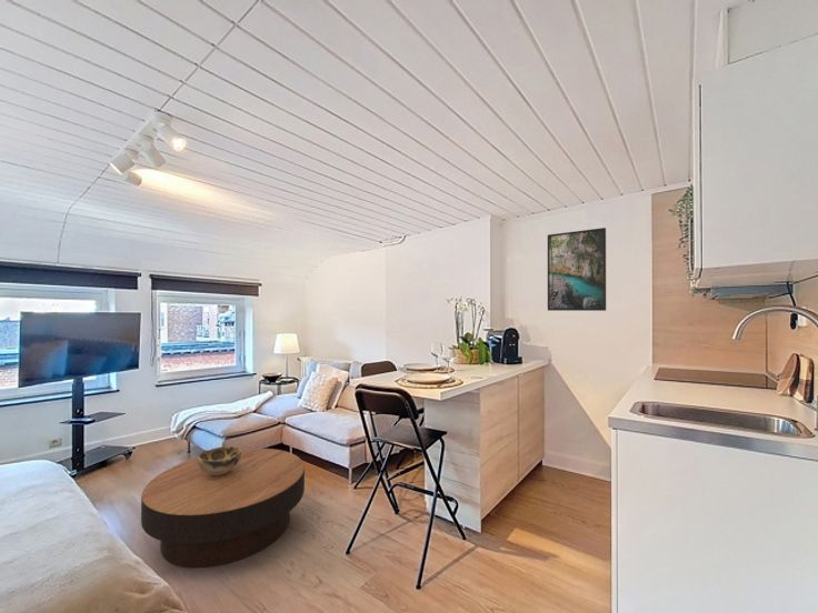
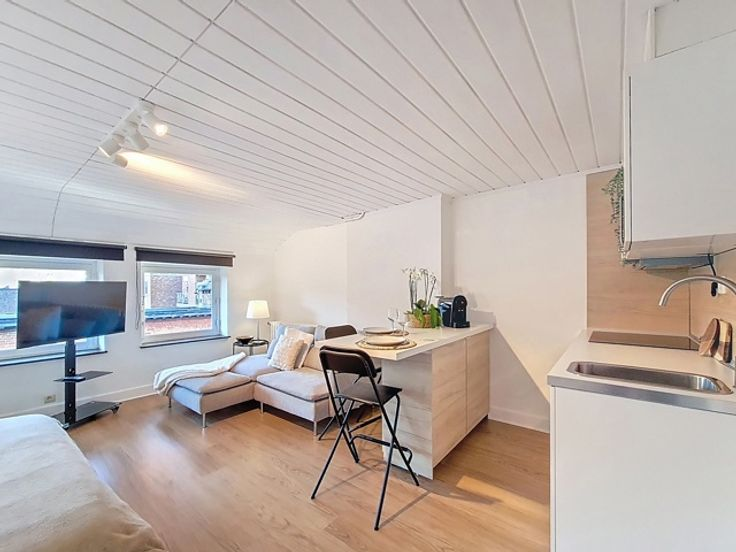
- decorative bowl [197,445,241,475]
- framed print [547,227,607,312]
- coffee table [140,448,306,570]
